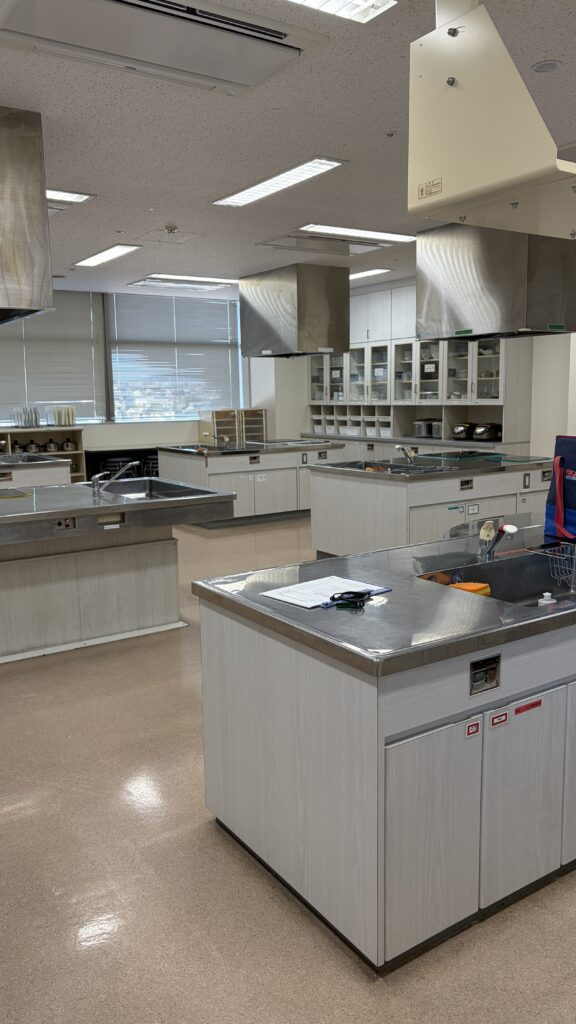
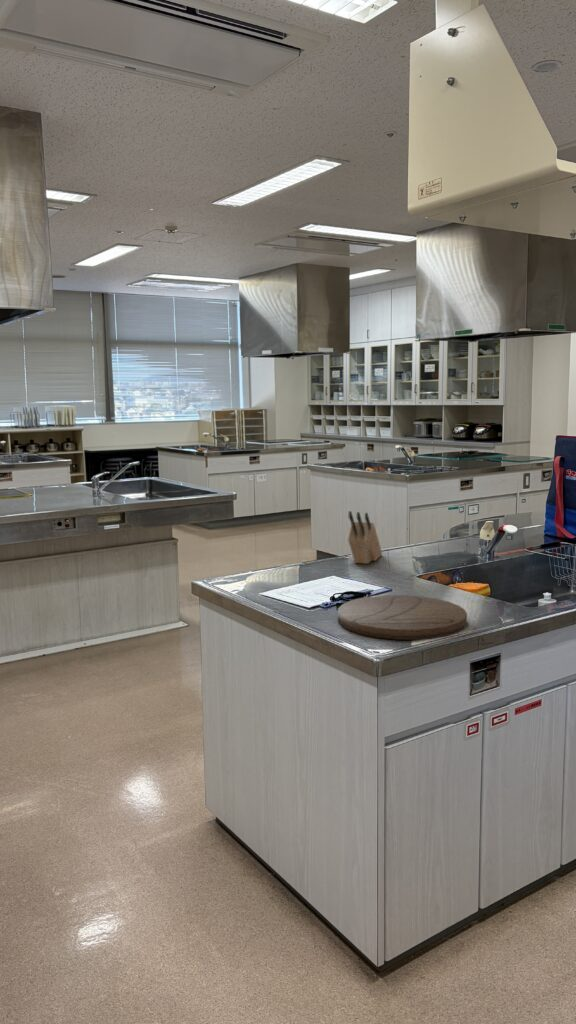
+ cutting board [337,594,468,641]
+ knife block [347,510,383,565]
